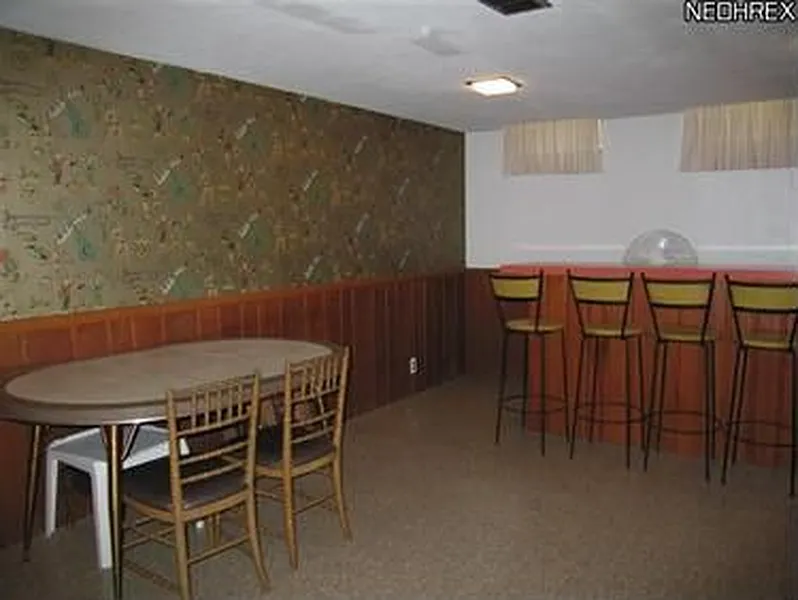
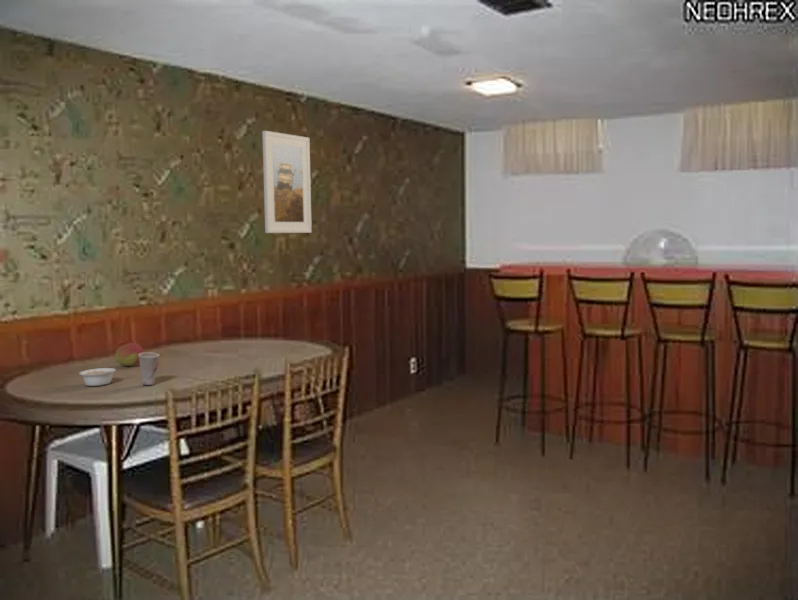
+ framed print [261,130,313,234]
+ legume [78,365,123,387]
+ cup [139,351,161,386]
+ fruit [114,342,145,367]
